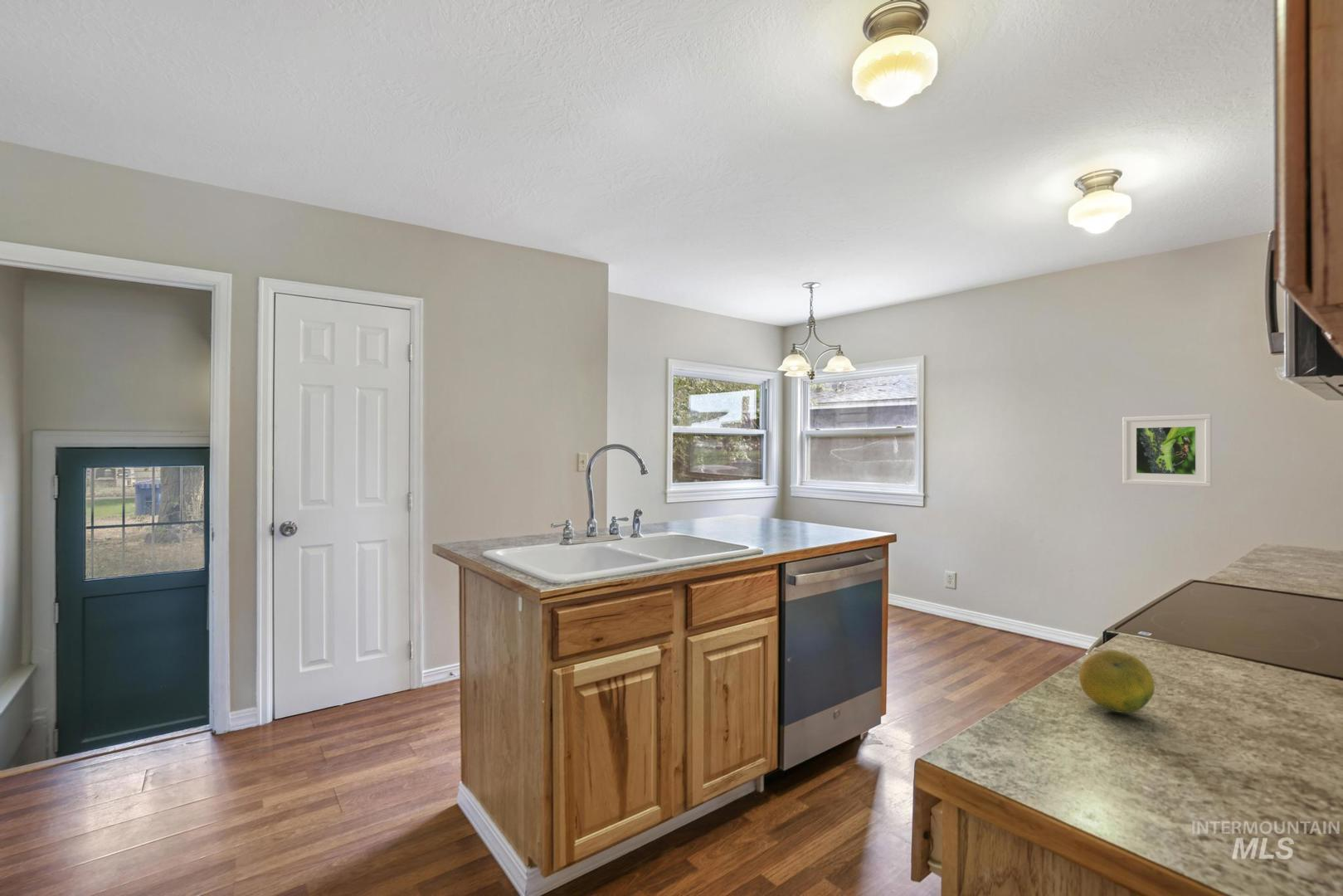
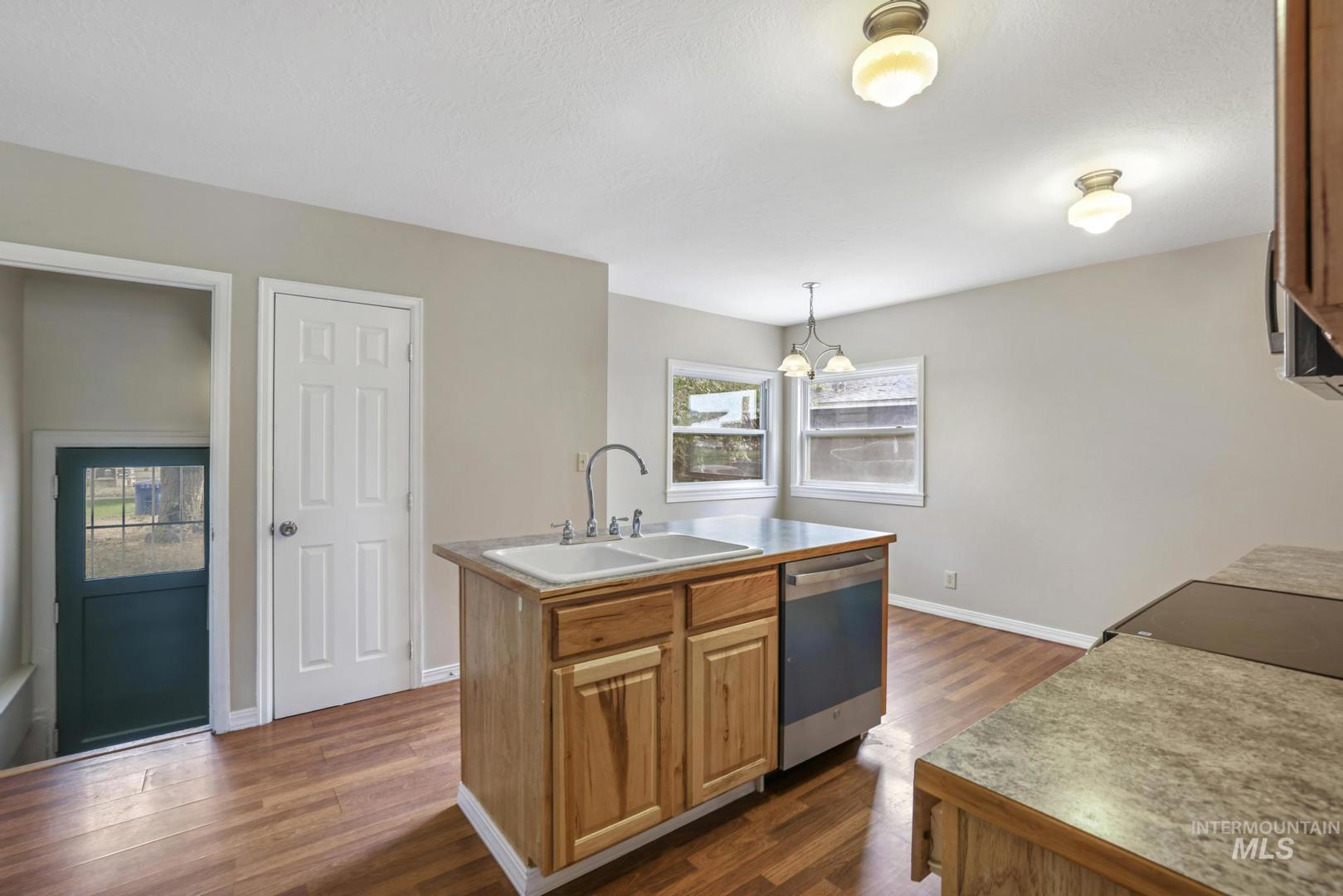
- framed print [1122,413,1213,488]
- fruit [1078,650,1156,714]
